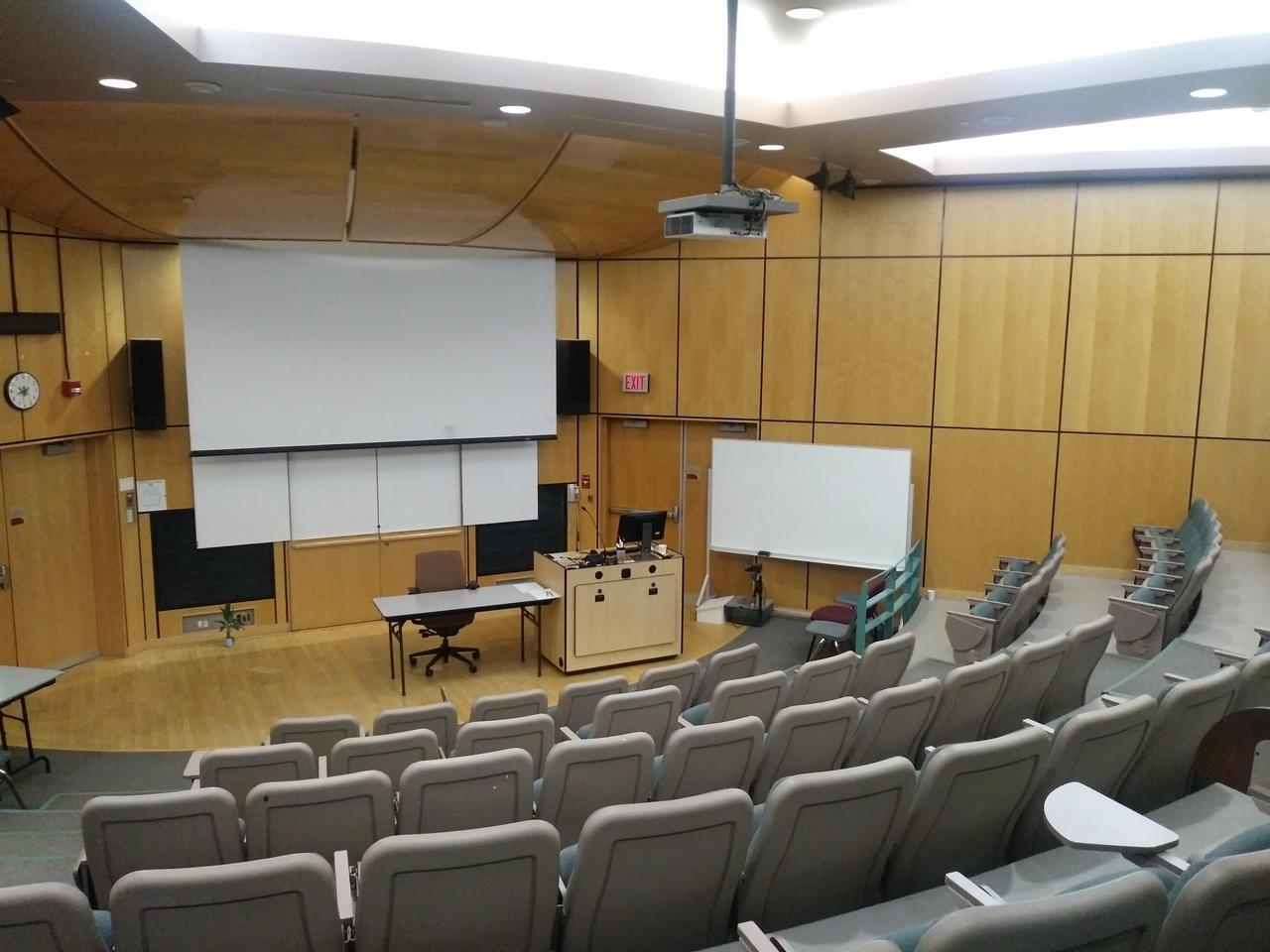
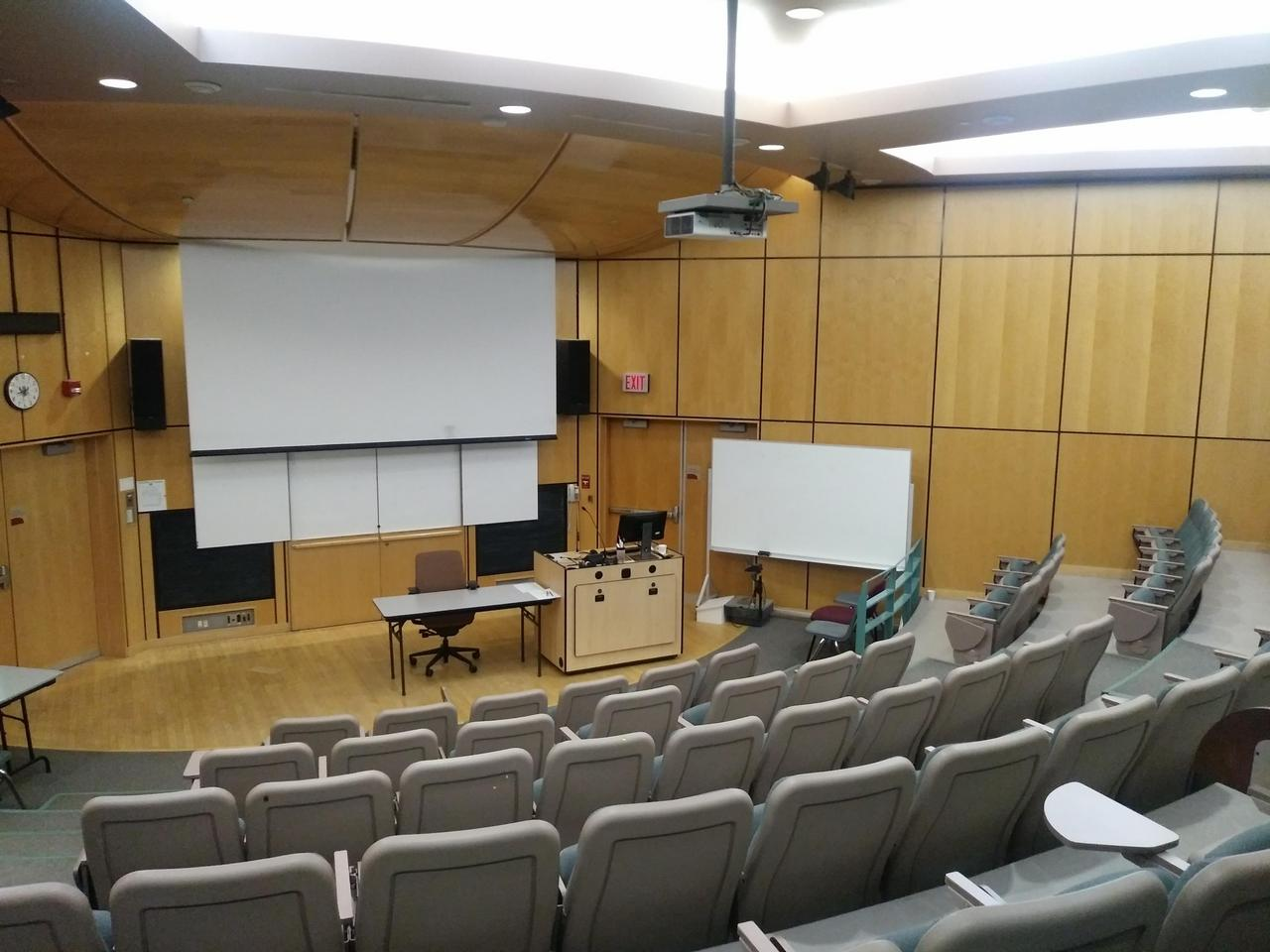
- potted plant [212,602,246,648]
